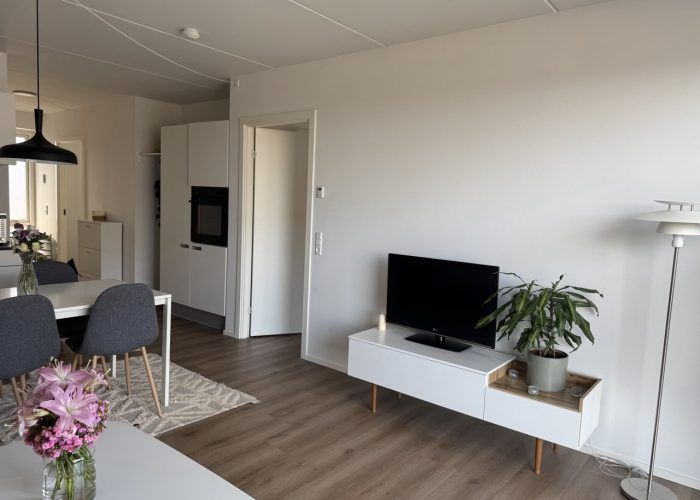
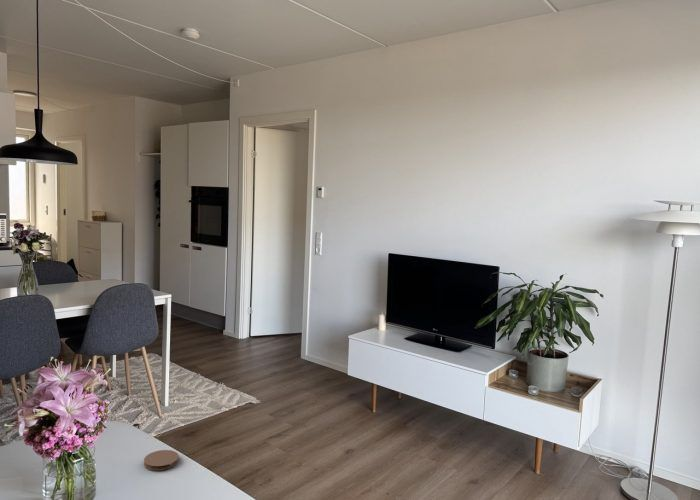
+ coaster [143,449,180,471]
